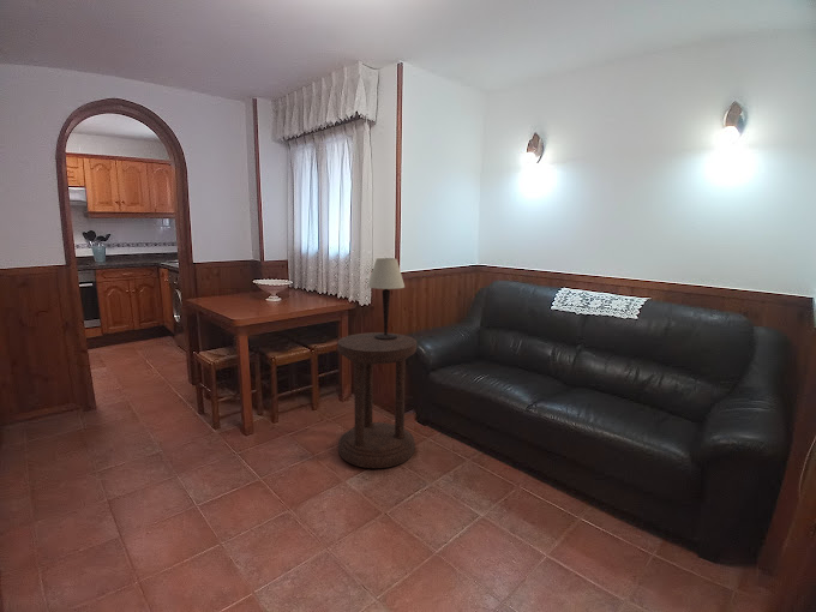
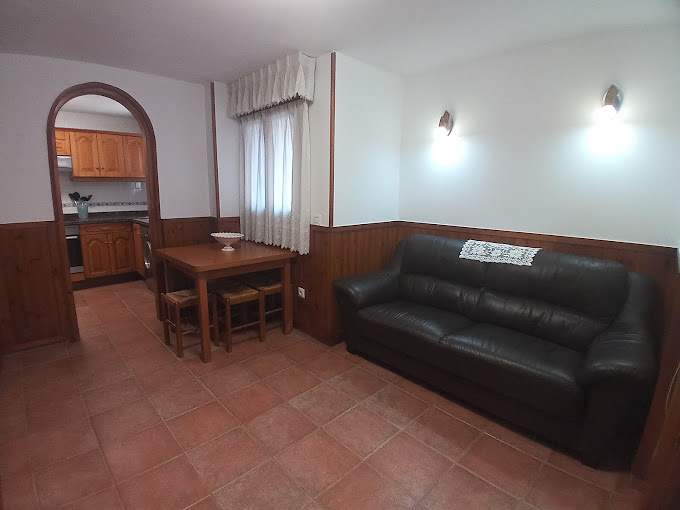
- side table [336,331,418,469]
- table lamp [366,257,406,340]
